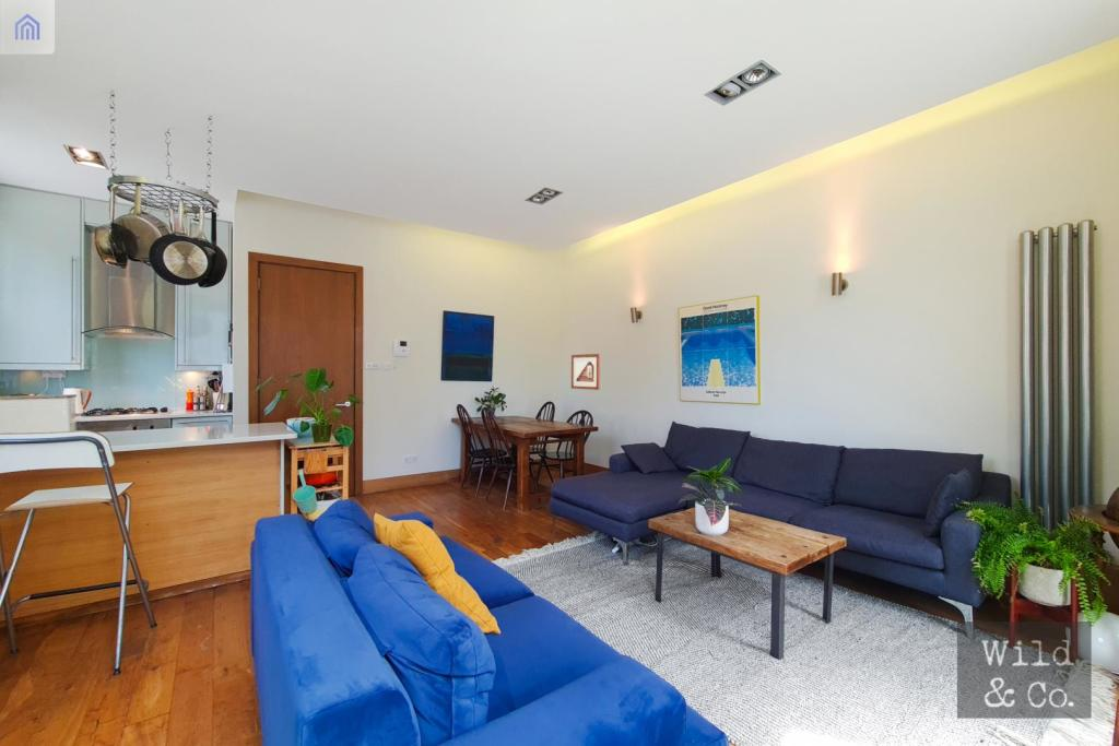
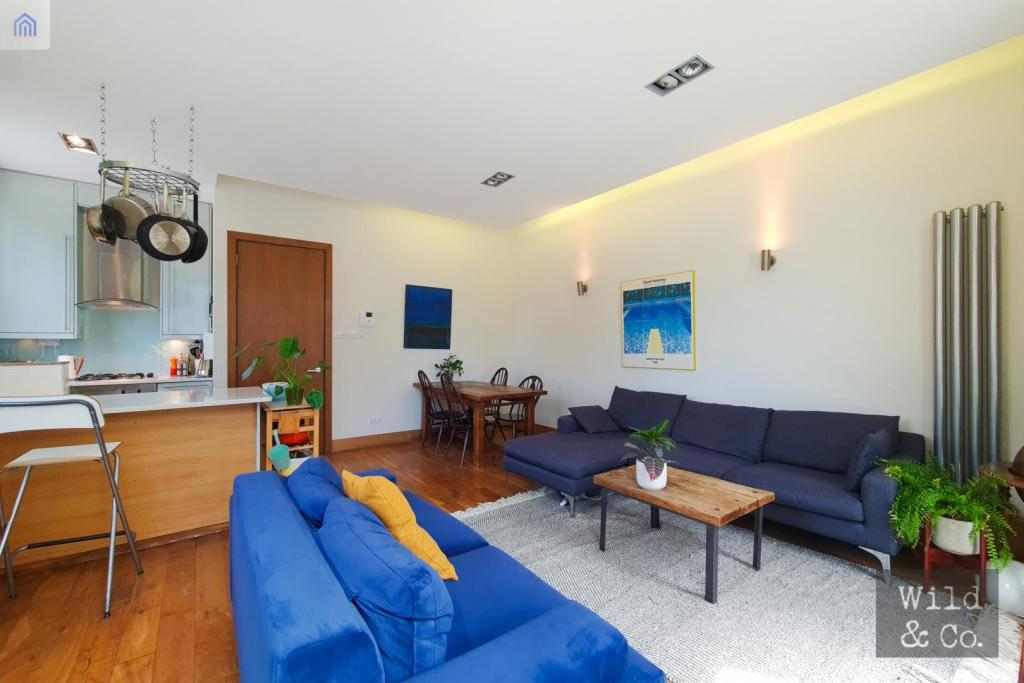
- picture frame [570,353,601,391]
